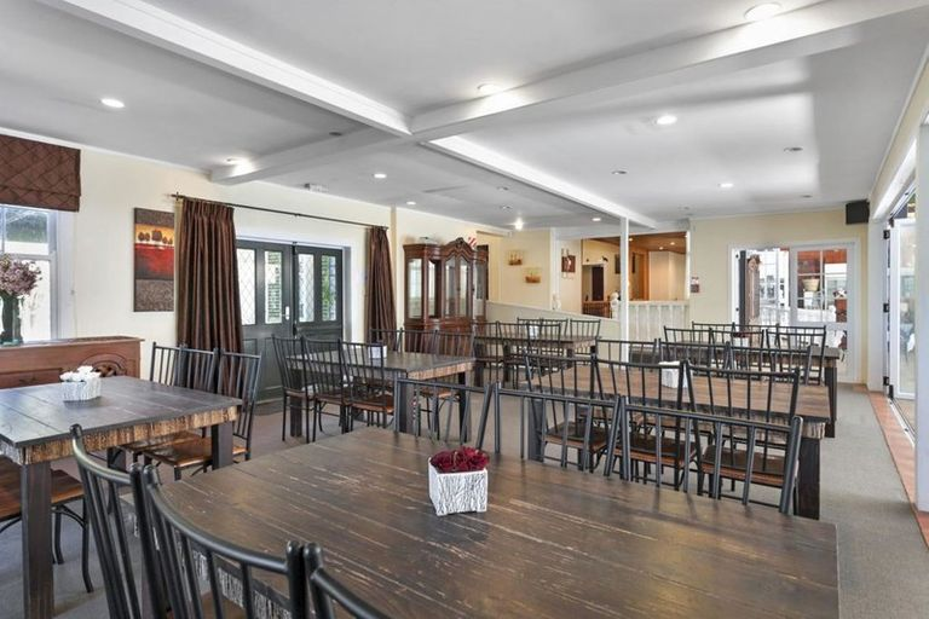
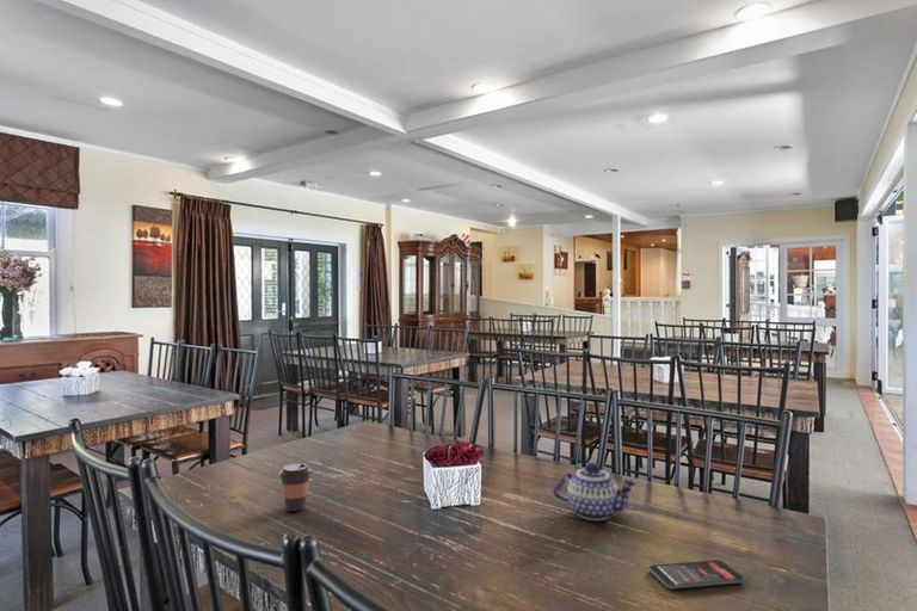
+ smartphone [648,558,745,591]
+ teapot [552,462,640,521]
+ coffee cup [277,462,313,512]
